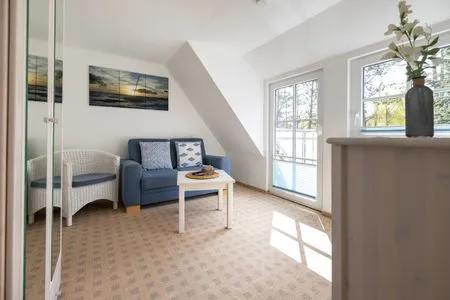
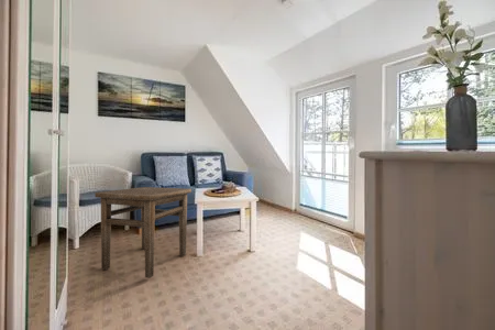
+ side table [94,186,193,279]
